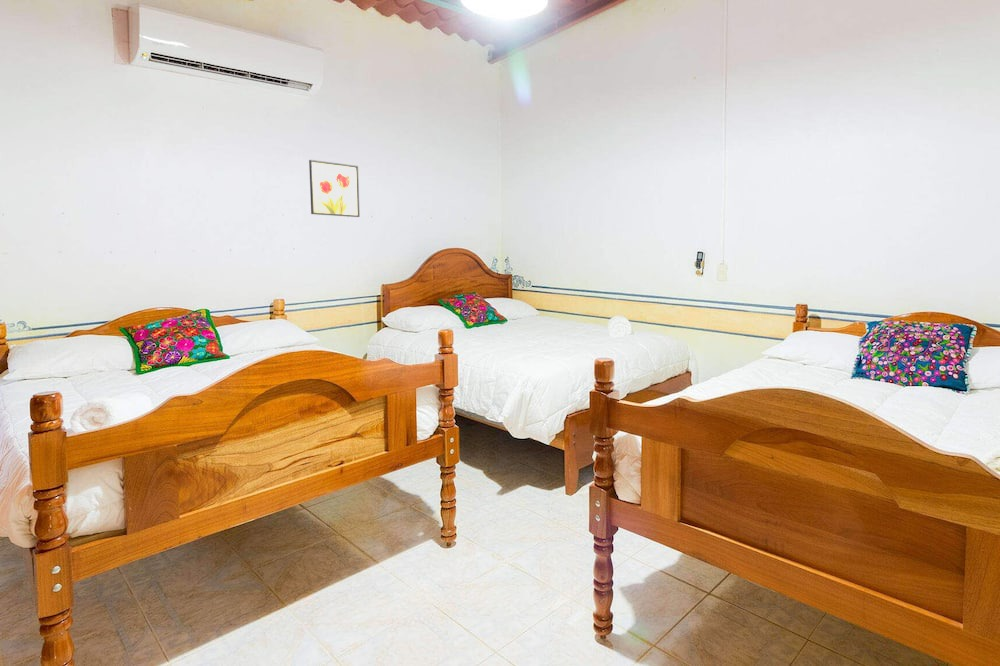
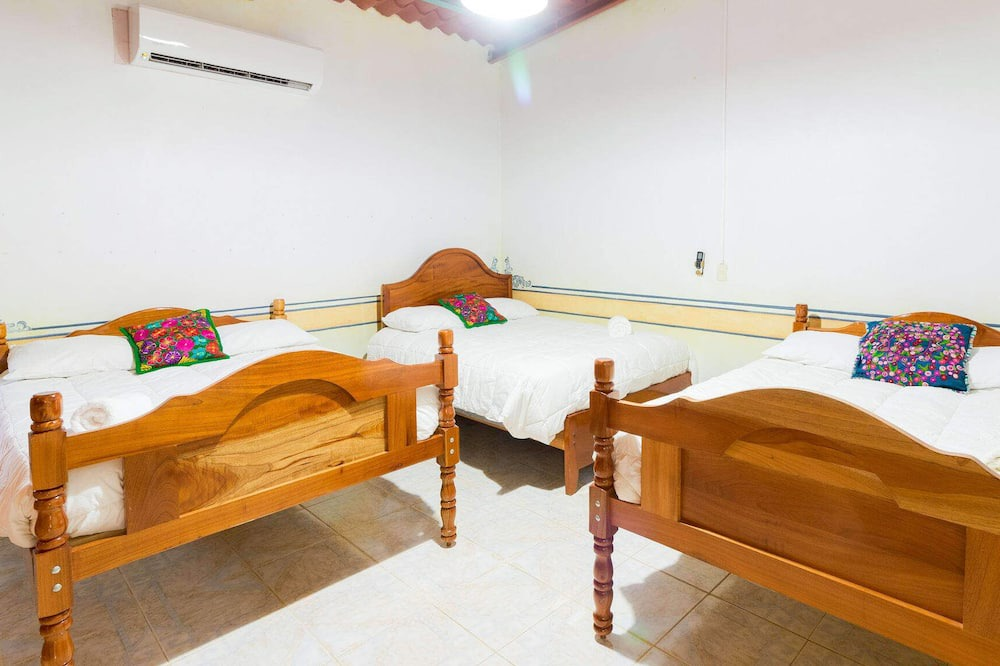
- wall art [308,159,361,218]
